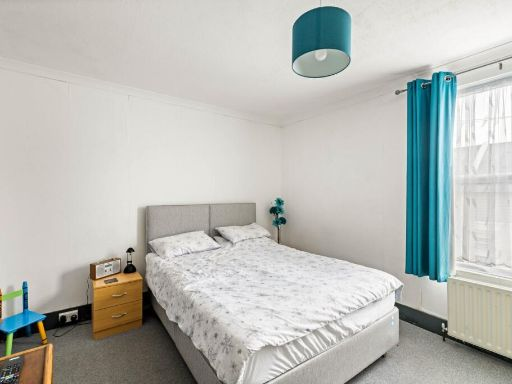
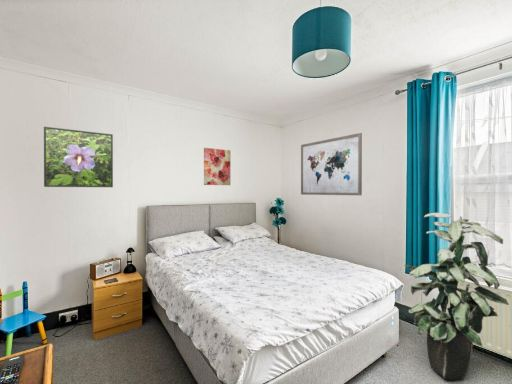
+ indoor plant [403,212,510,381]
+ wall art [203,147,231,186]
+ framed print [43,126,114,188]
+ wall art [300,132,363,196]
